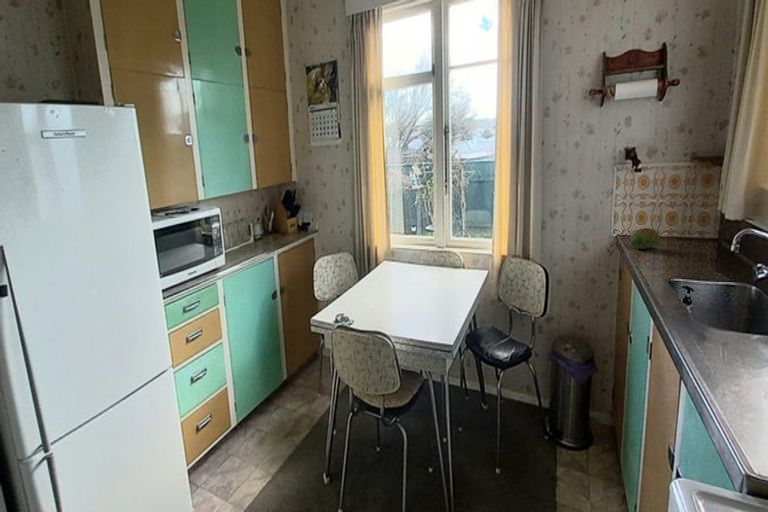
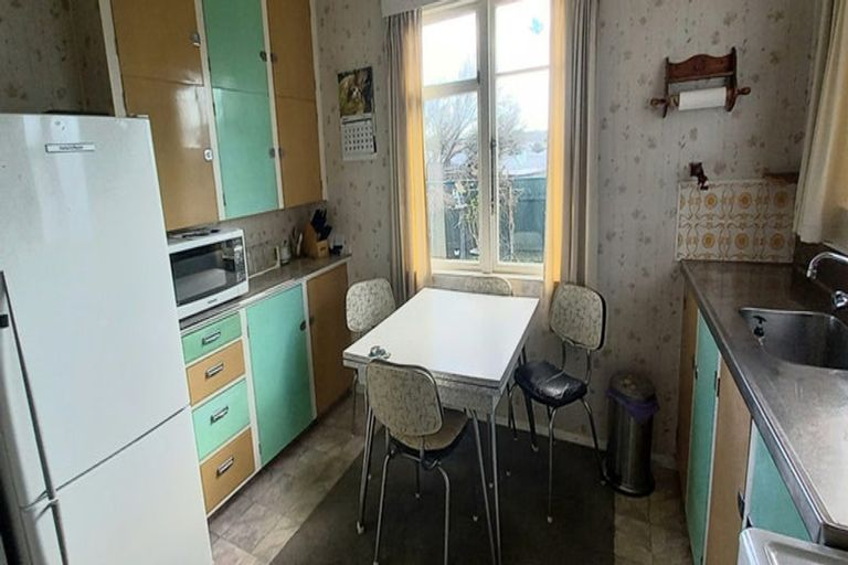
- fruit [629,227,661,250]
